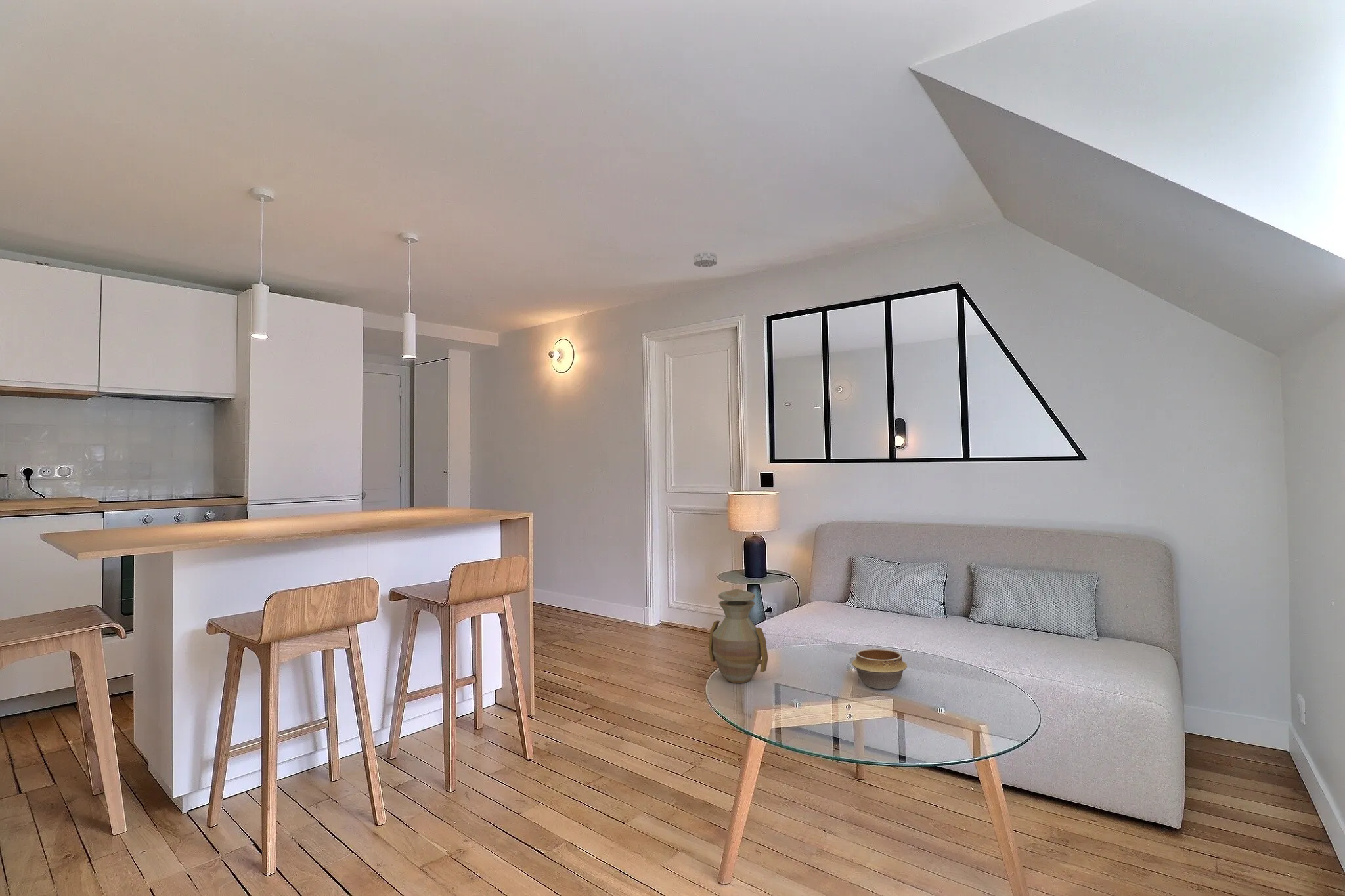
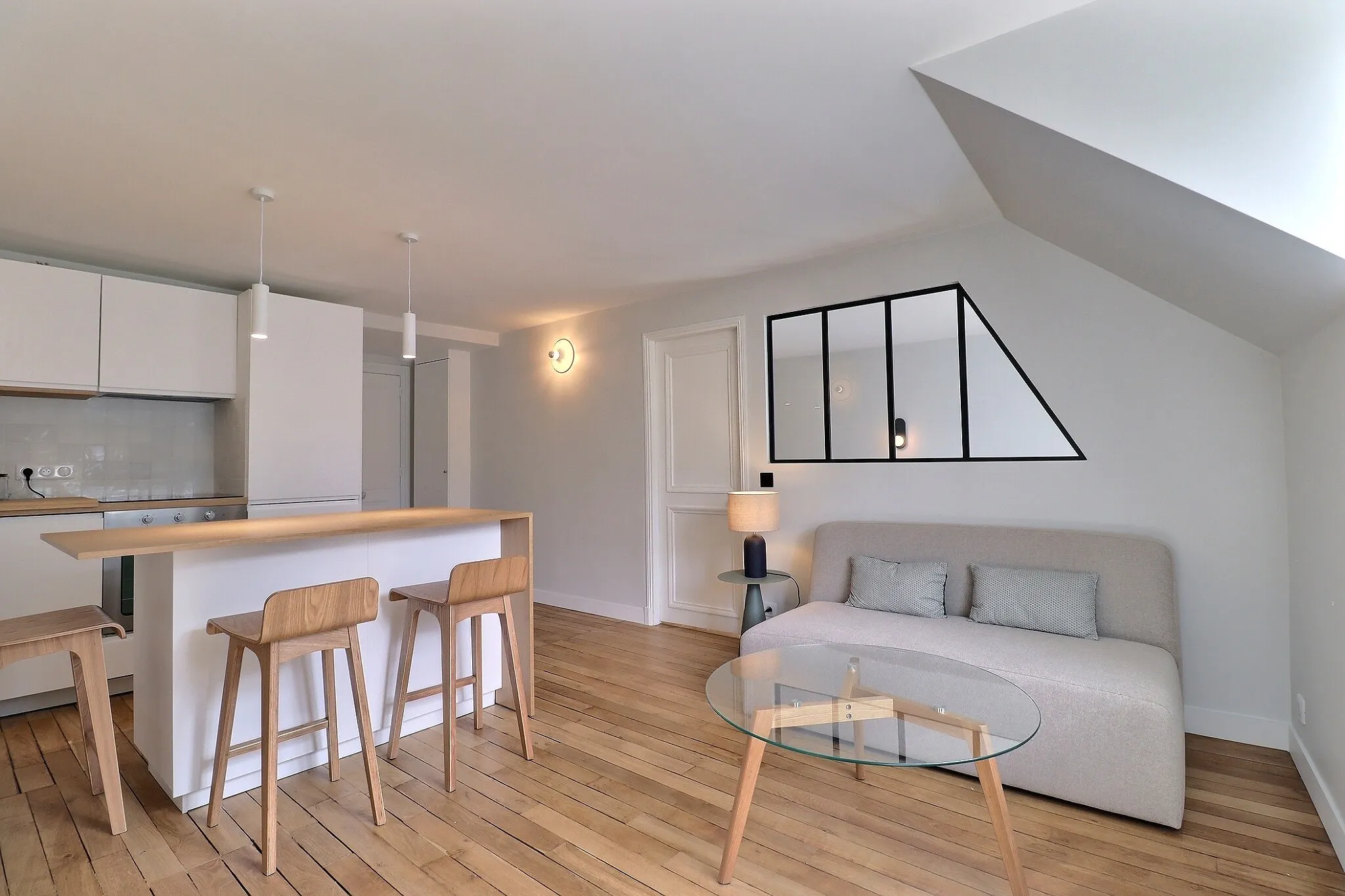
- vase [708,588,768,683]
- bowl [851,647,908,689]
- smoke detector [693,251,718,268]
